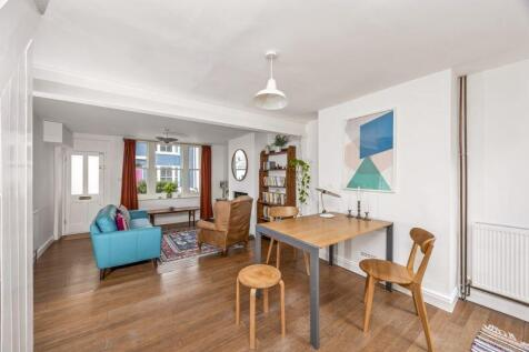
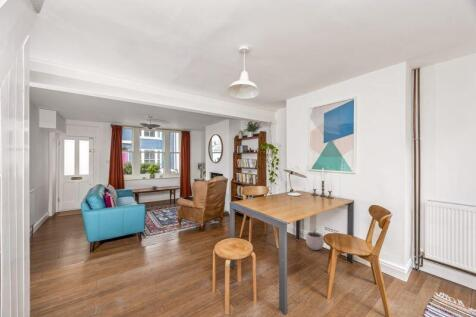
+ plant pot [305,228,325,251]
